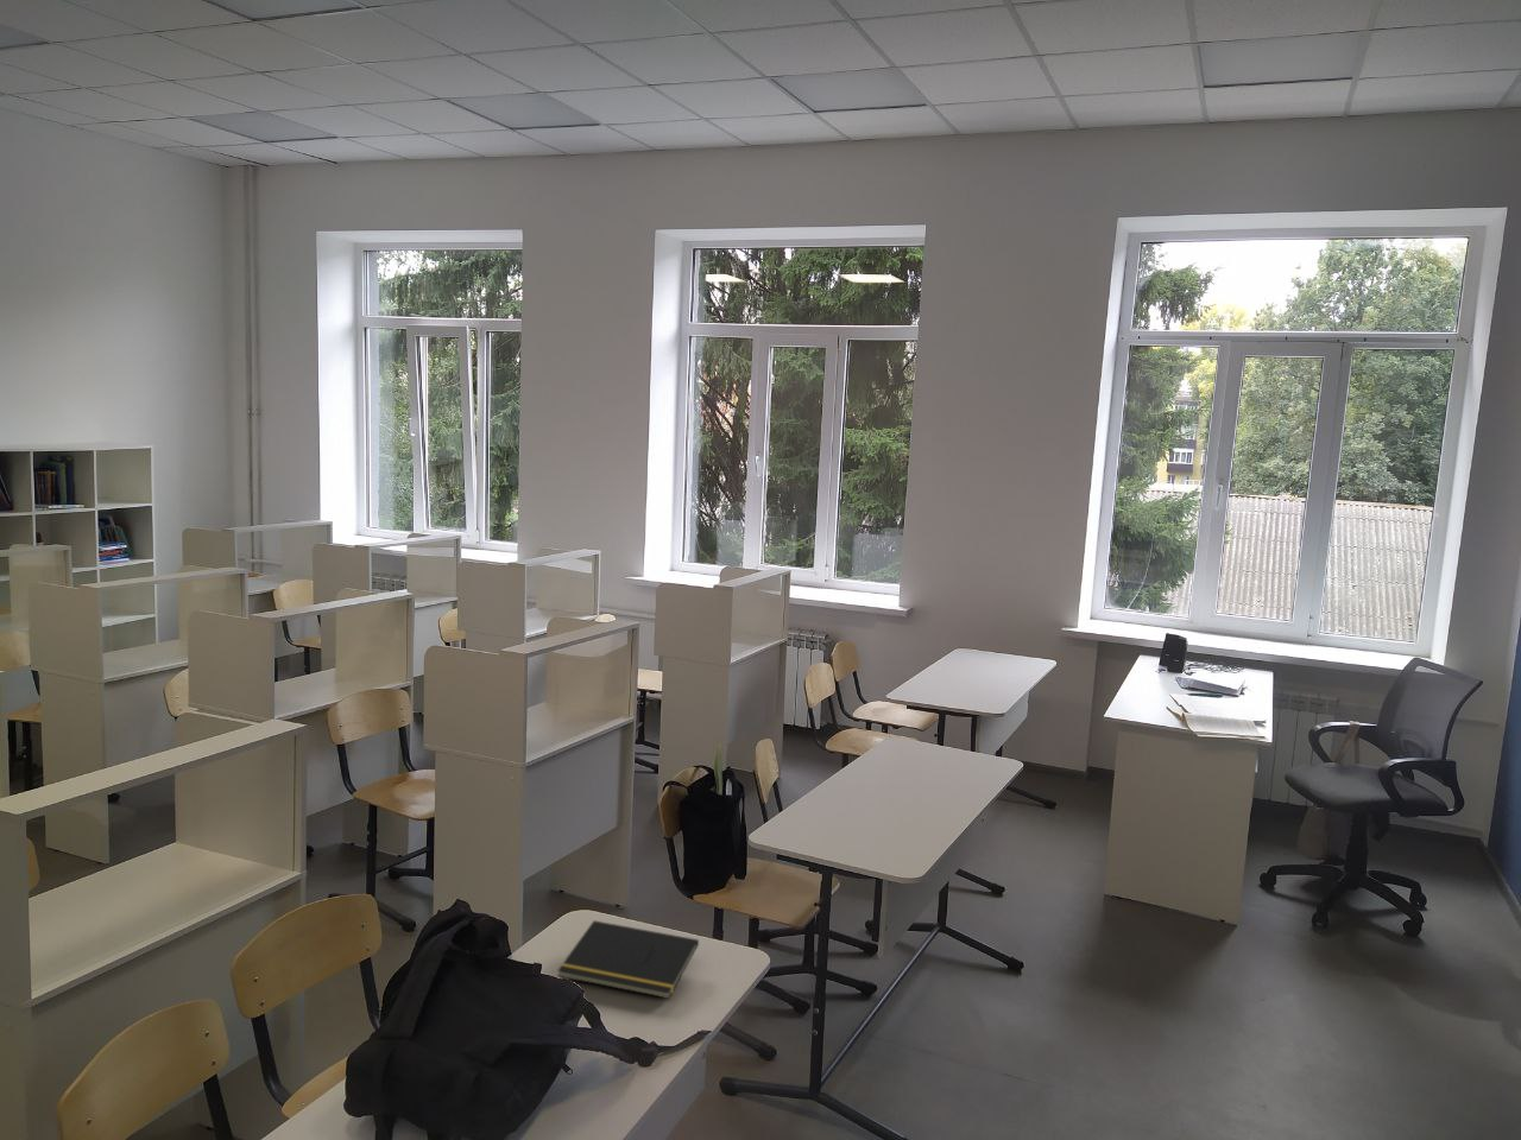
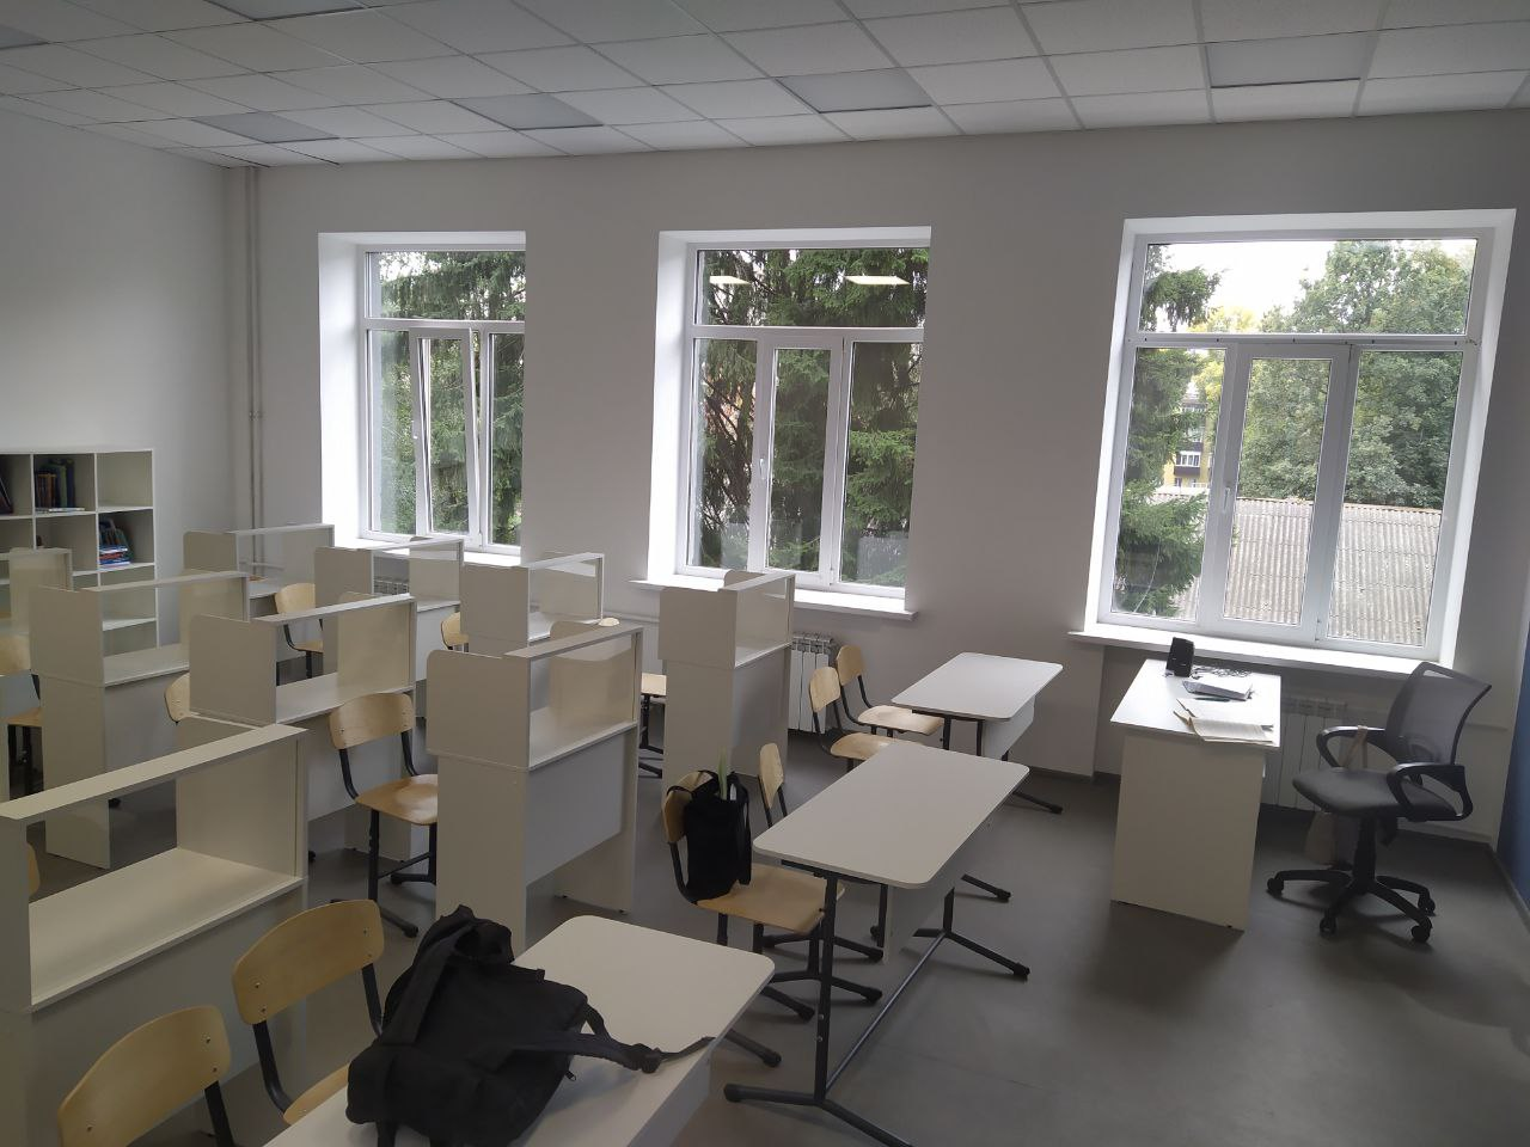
- notepad [556,920,699,1000]
